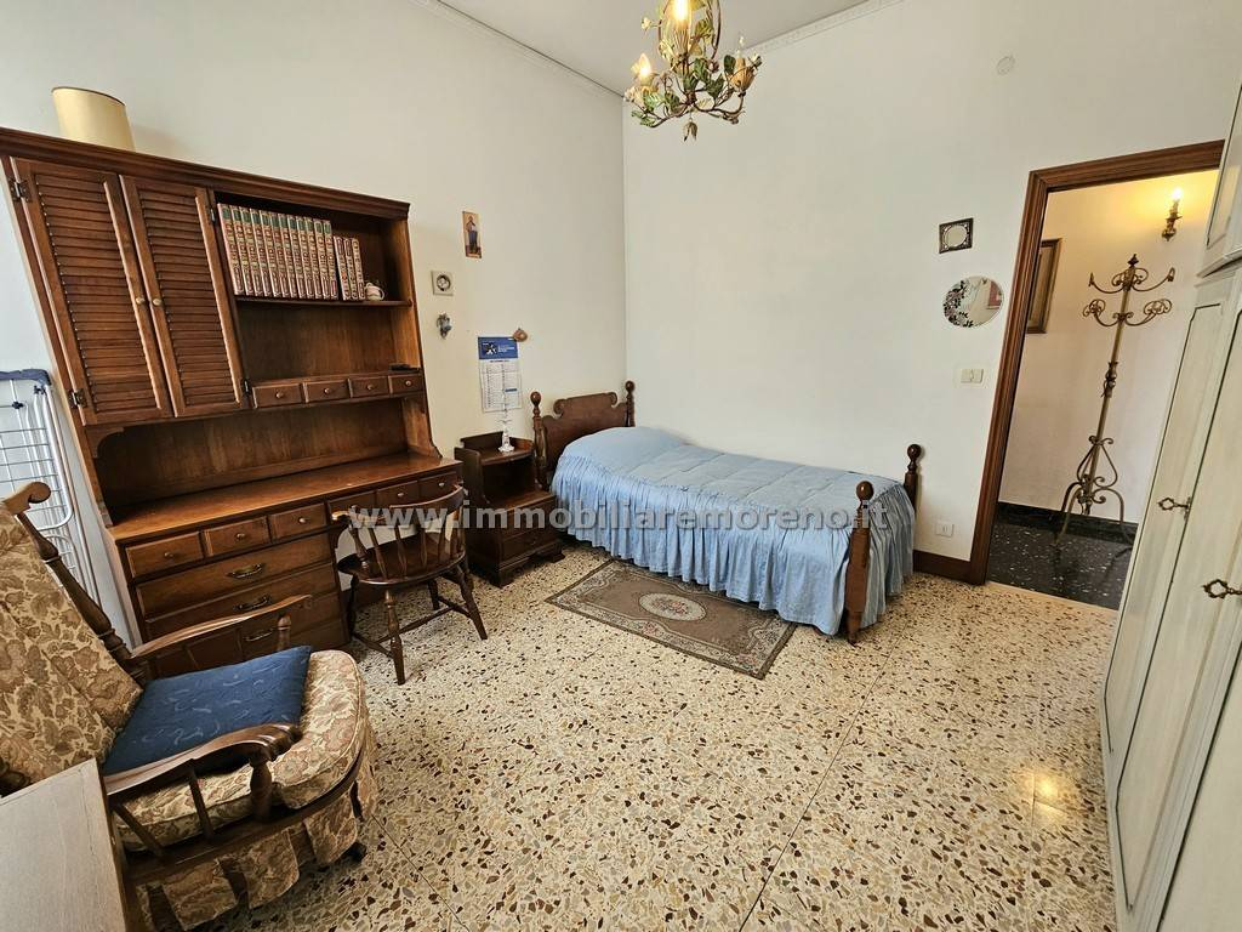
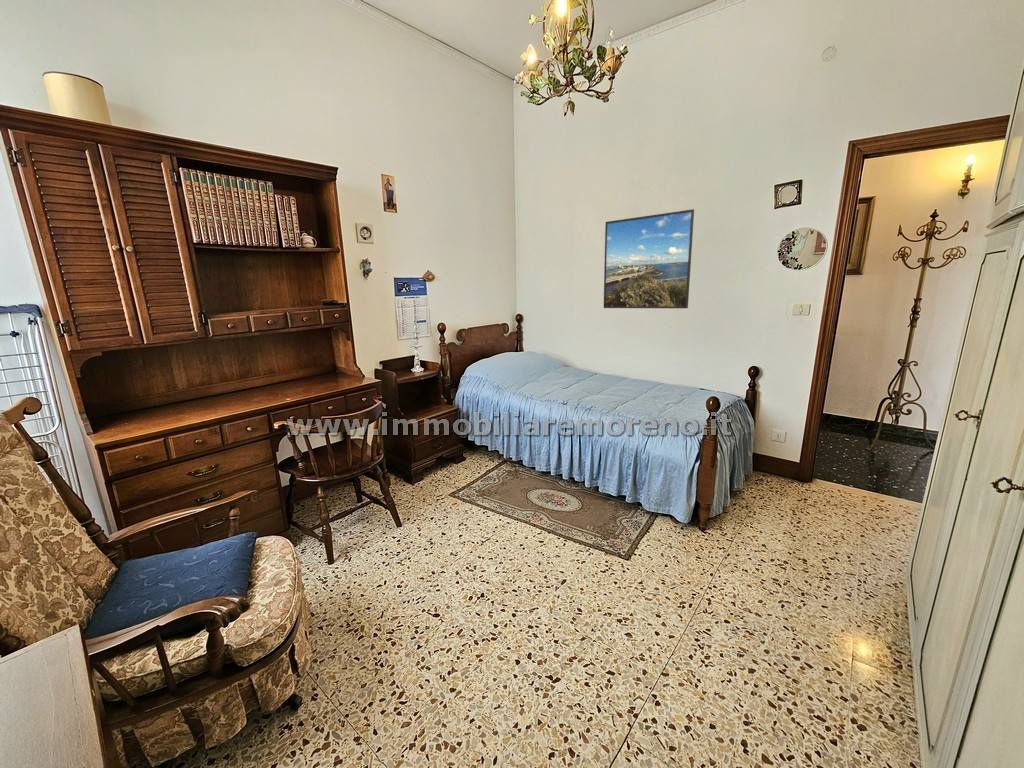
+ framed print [603,208,695,309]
